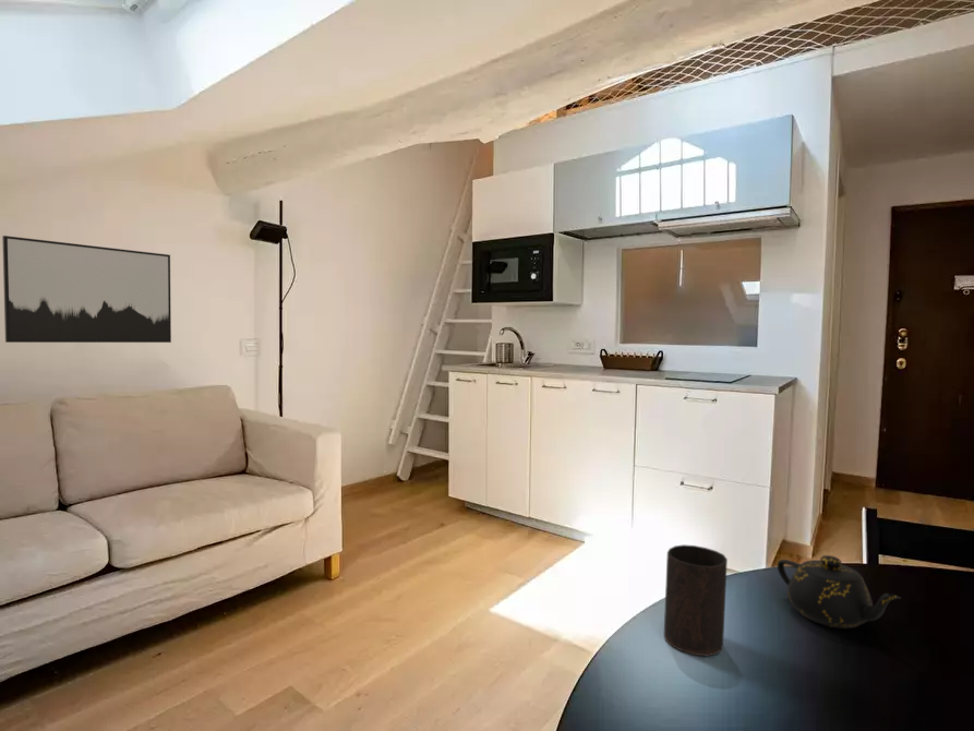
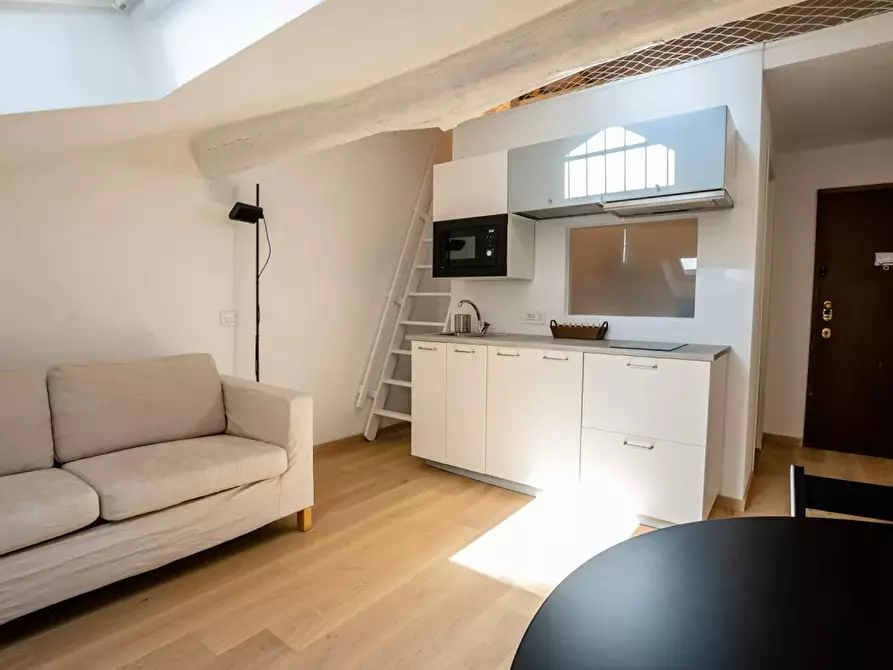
- teapot [777,554,902,630]
- wall art [1,235,172,344]
- cup [663,543,729,657]
